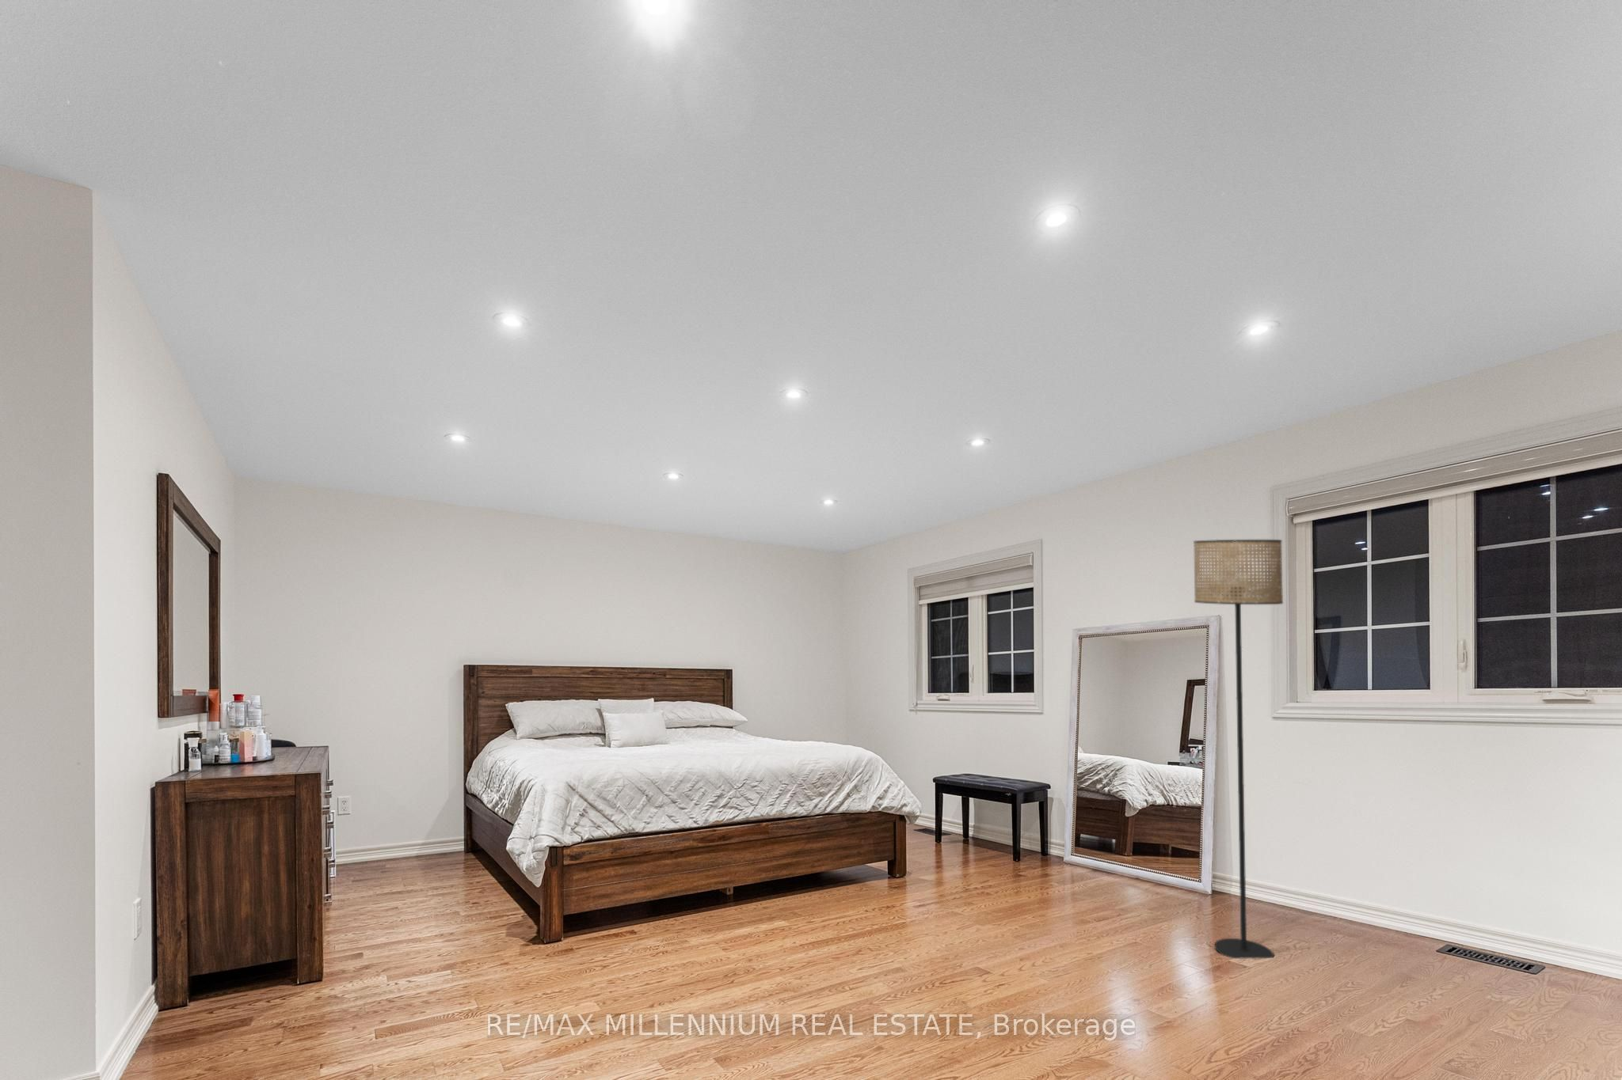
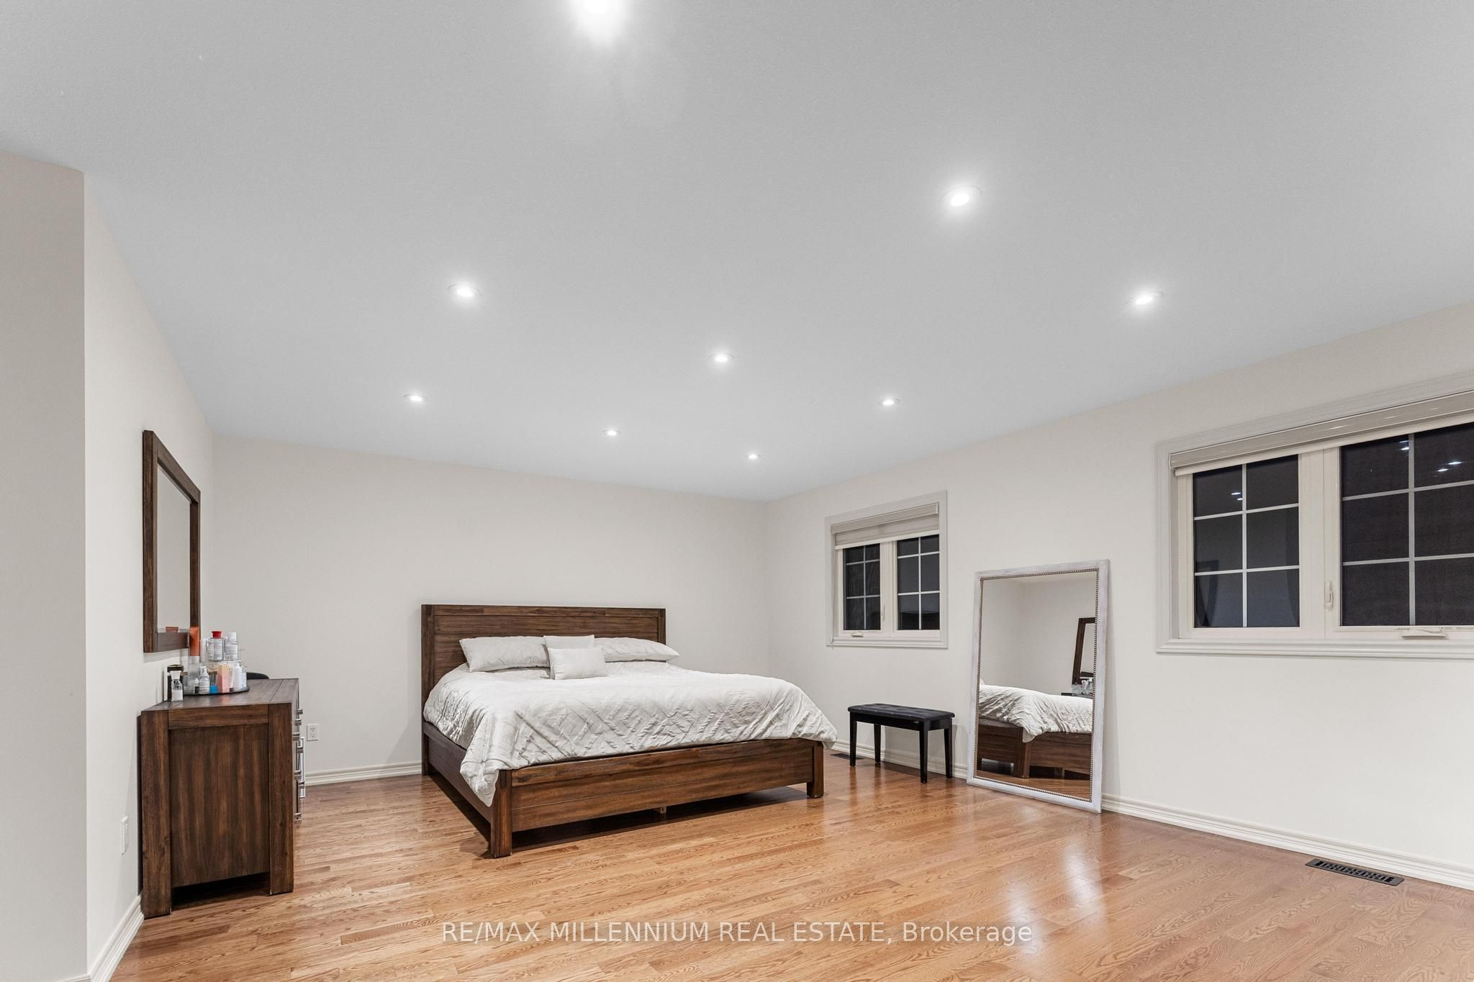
- floor lamp [1193,539,1284,959]
